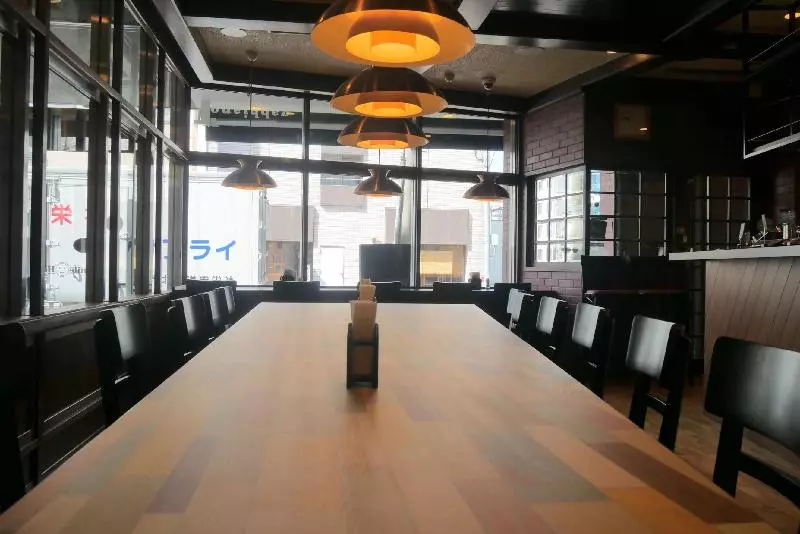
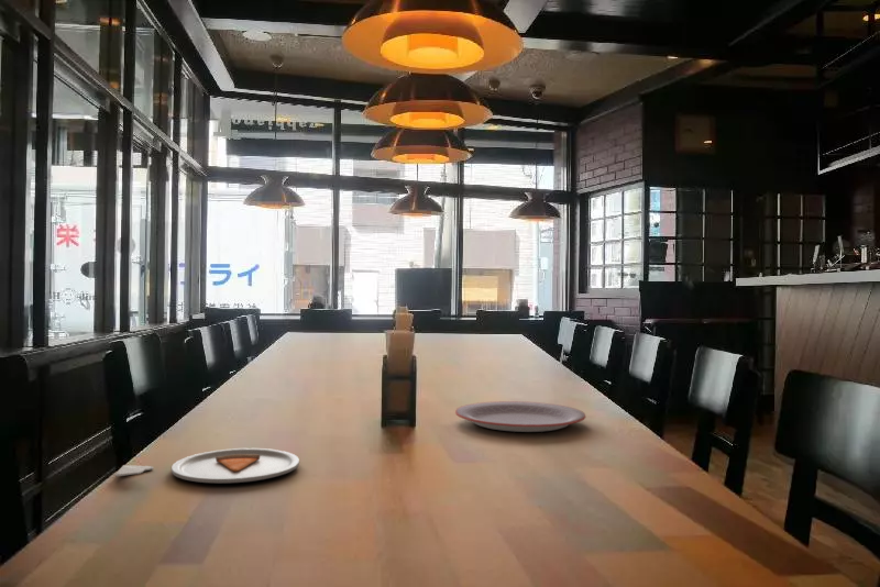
+ plate [454,400,586,433]
+ dinner plate [113,447,300,484]
